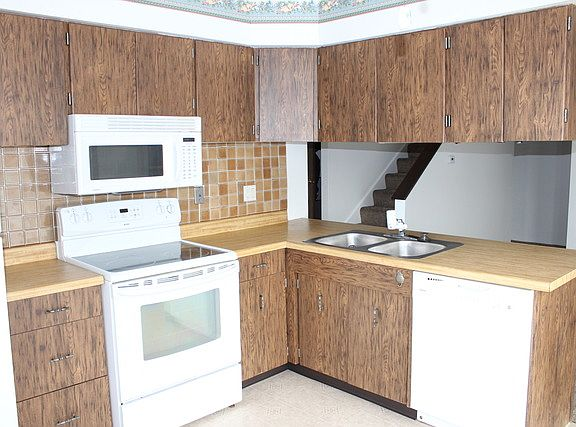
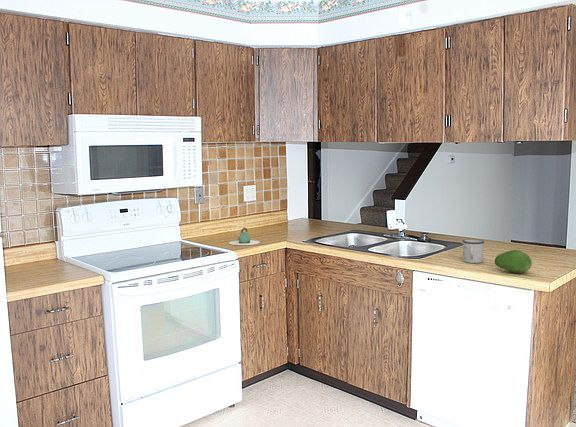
+ mug [462,238,485,264]
+ fruit [494,249,533,274]
+ teapot [228,227,261,246]
